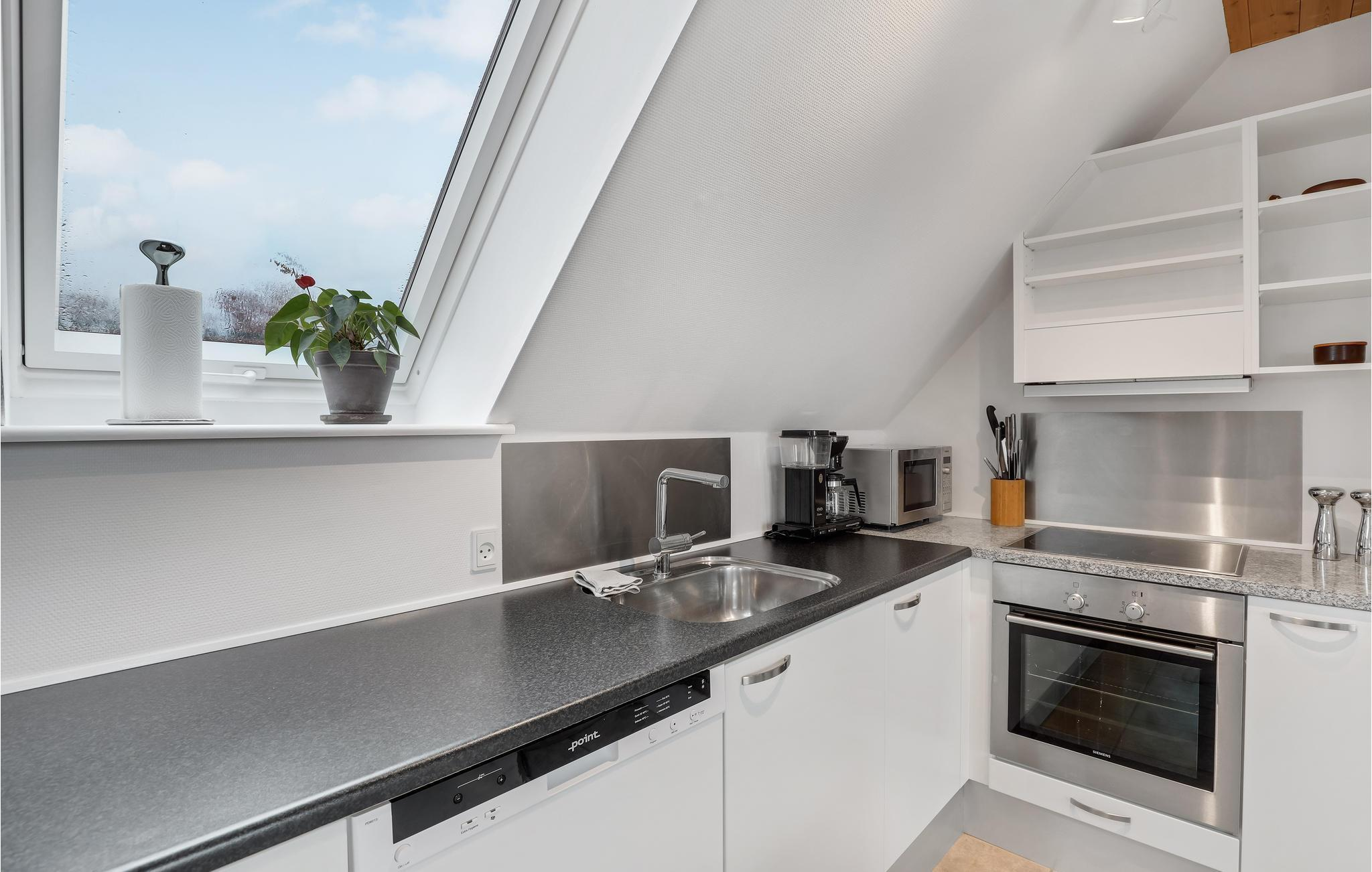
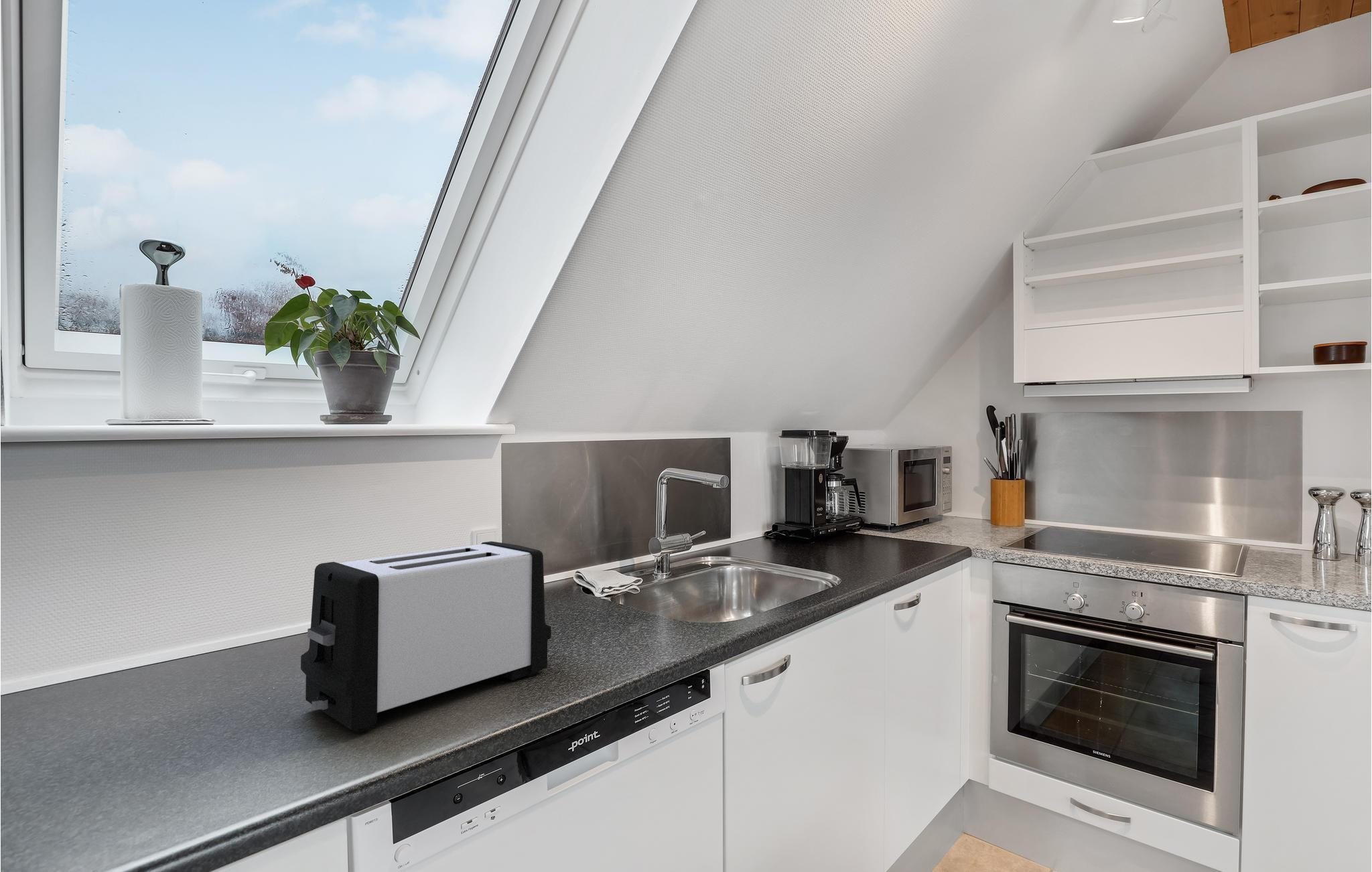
+ toaster [300,540,552,733]
